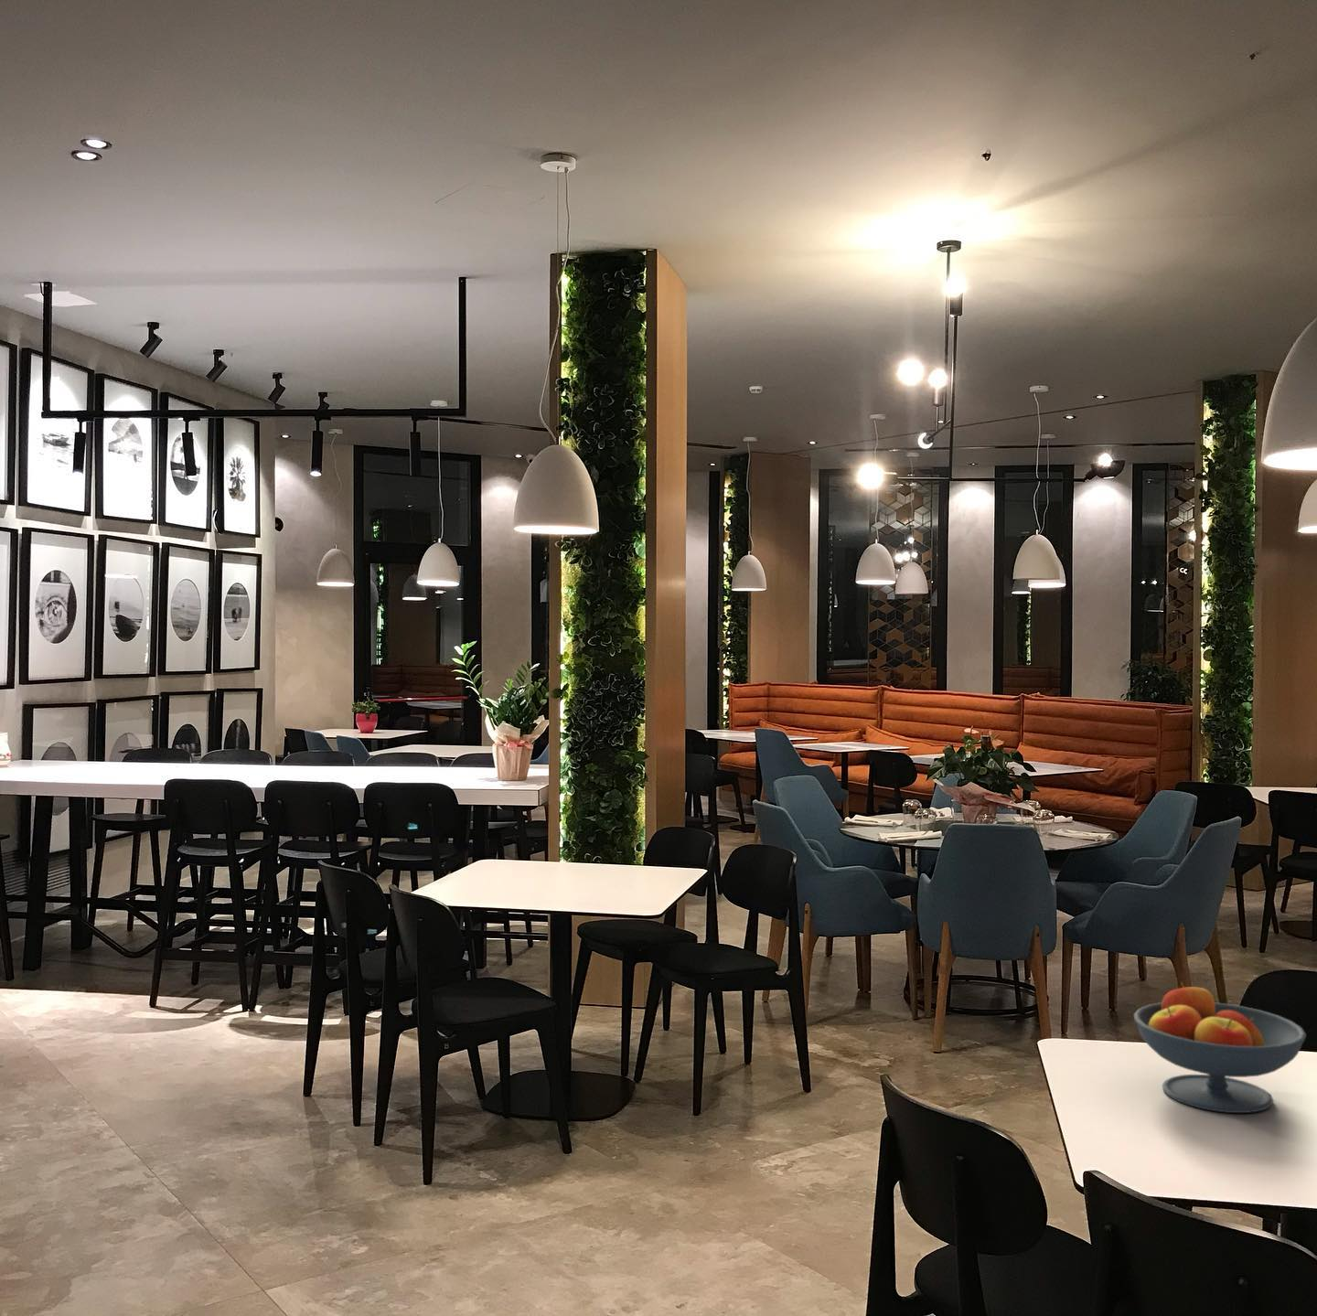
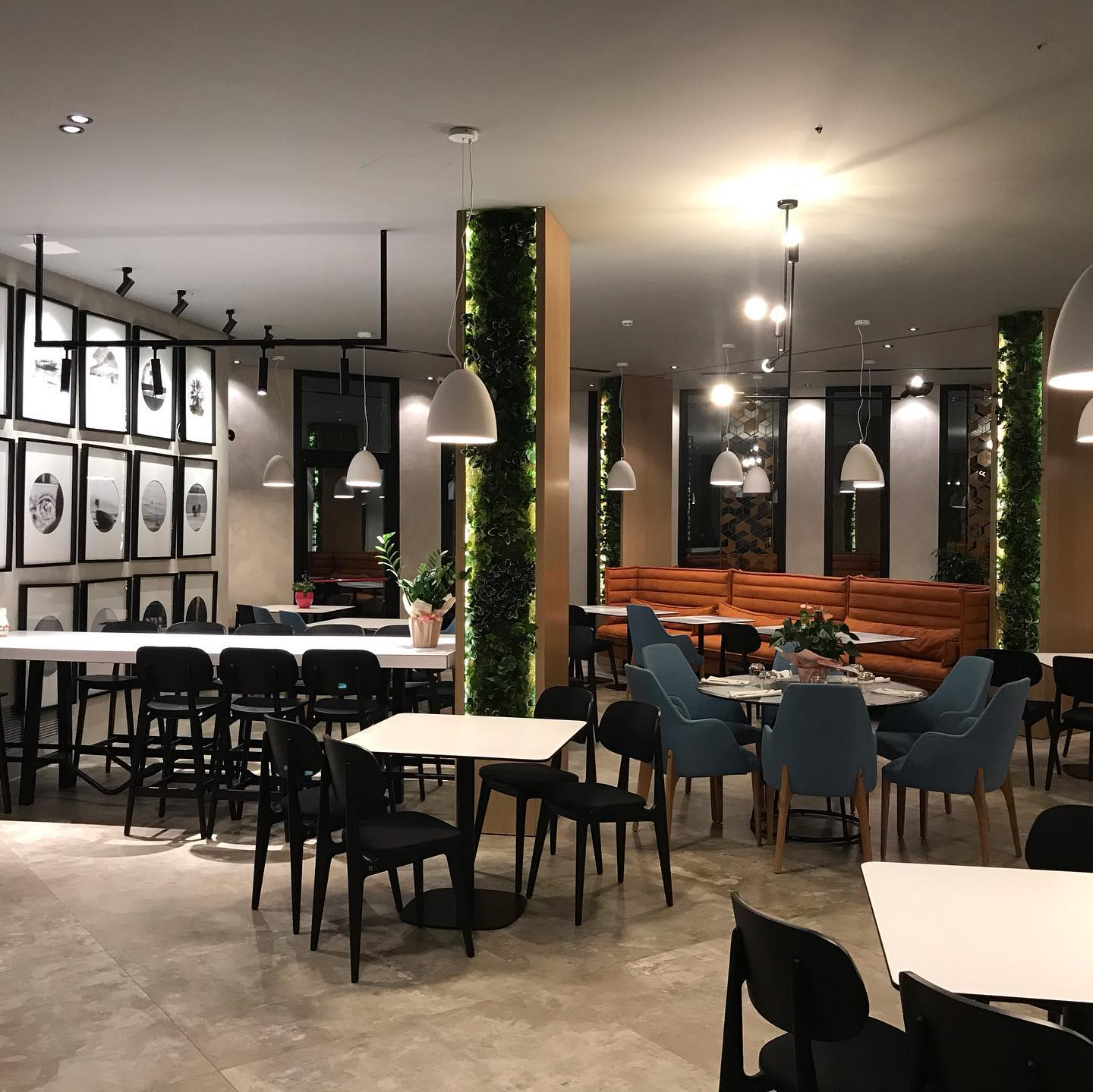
- fruit bowl [1133,981,1307,1114]
